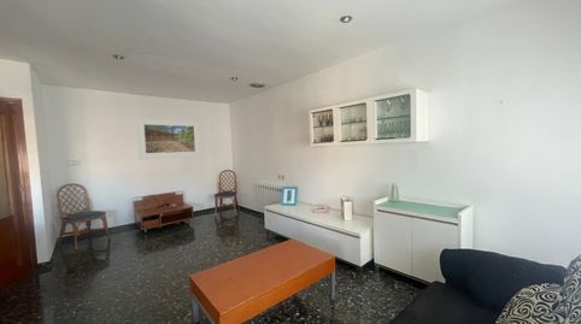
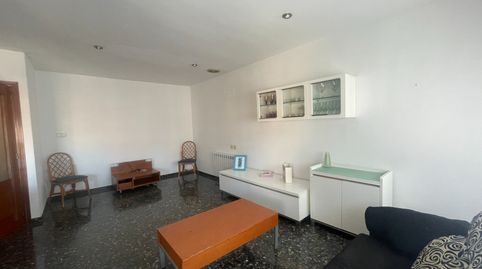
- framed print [136,117,201,160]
